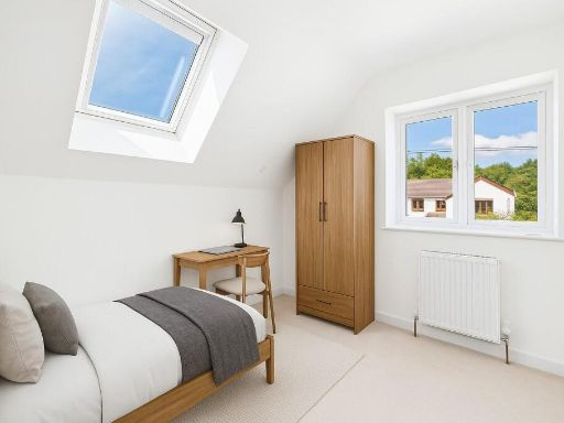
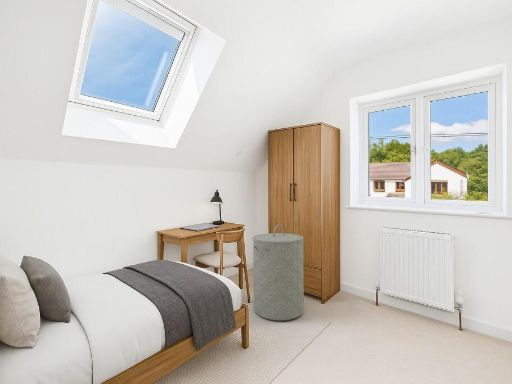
+ laundry hamper [252,224,305,322]
